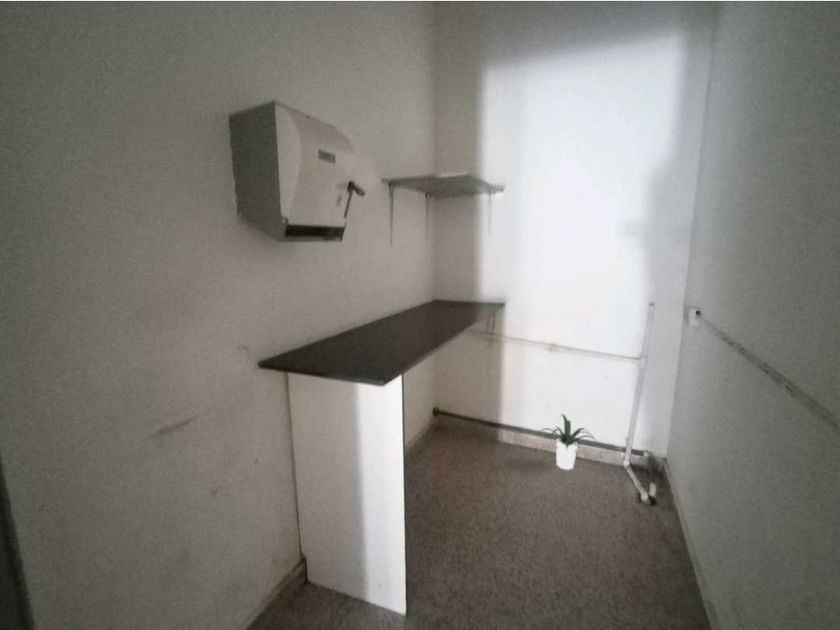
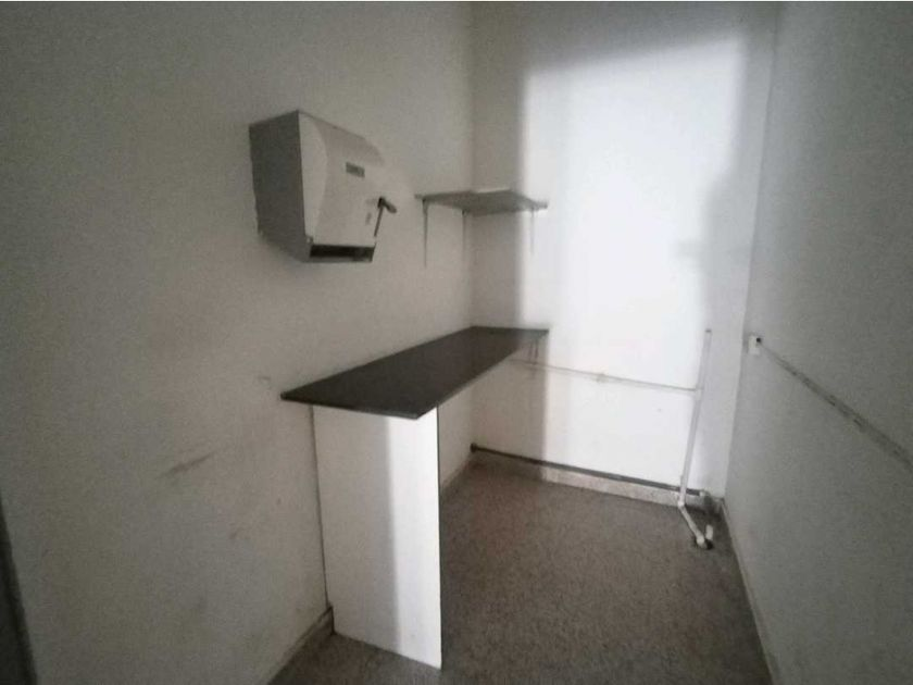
- potted plant [537,413,599,471]
